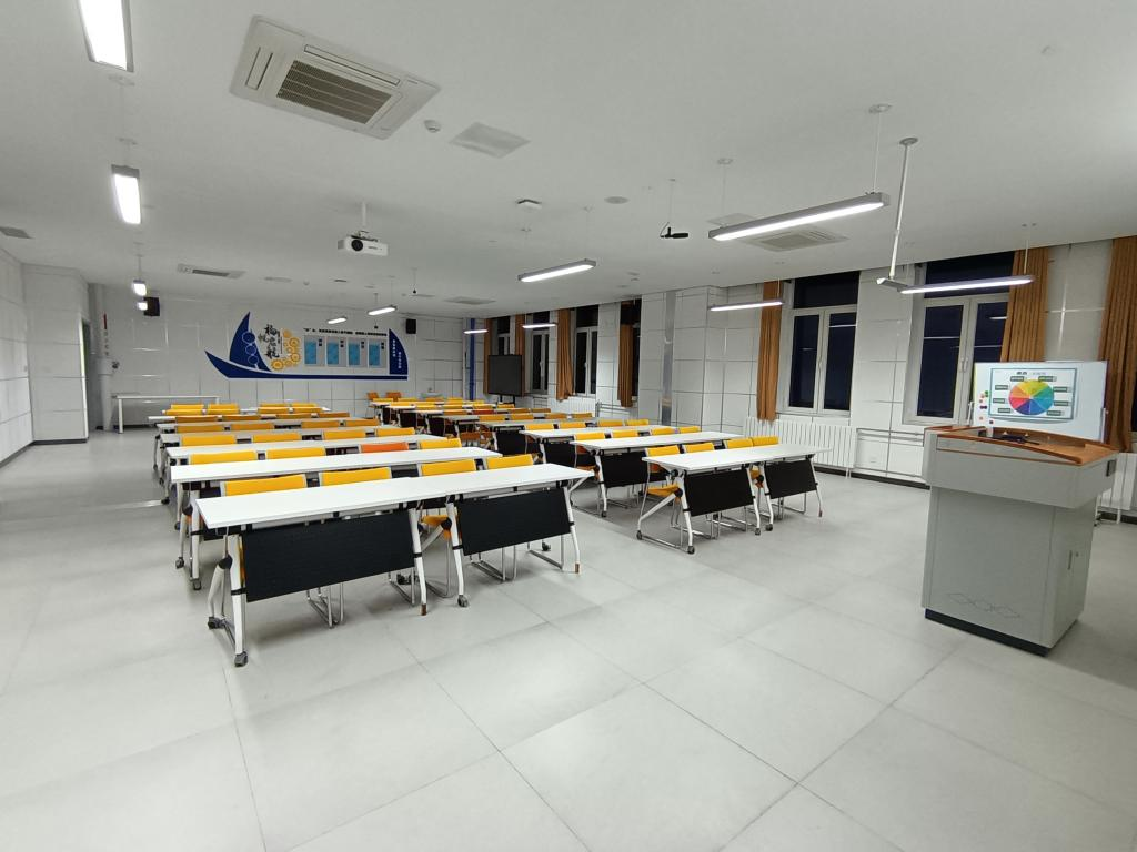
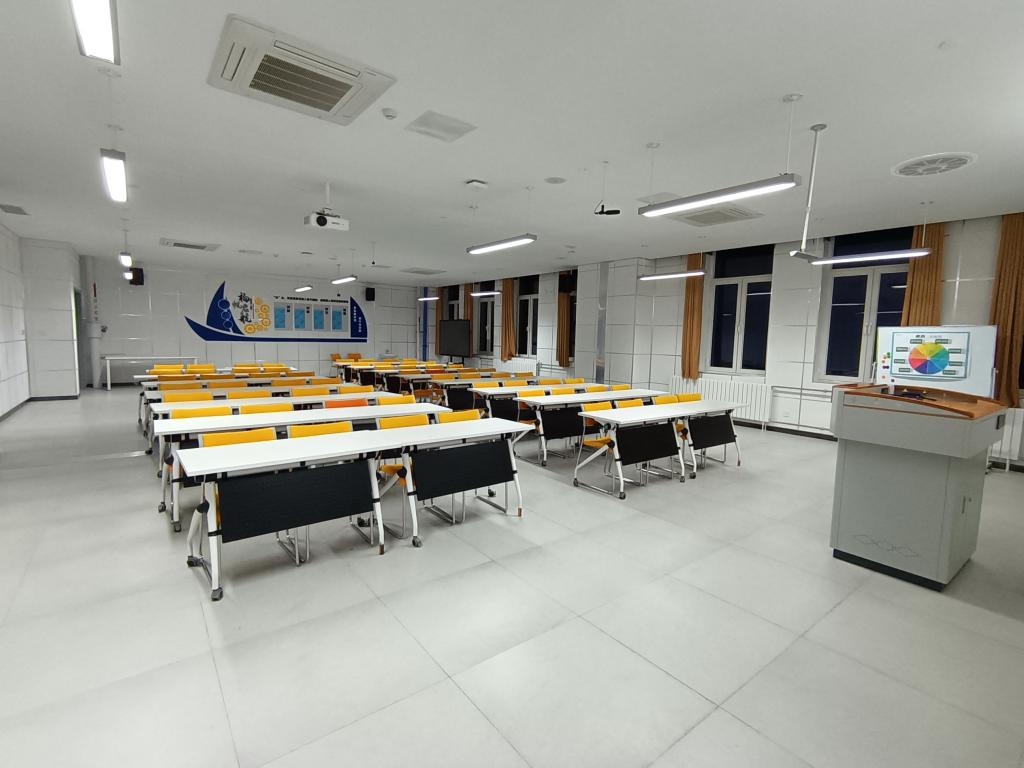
+ ceiling vent [889,151,979,178]
